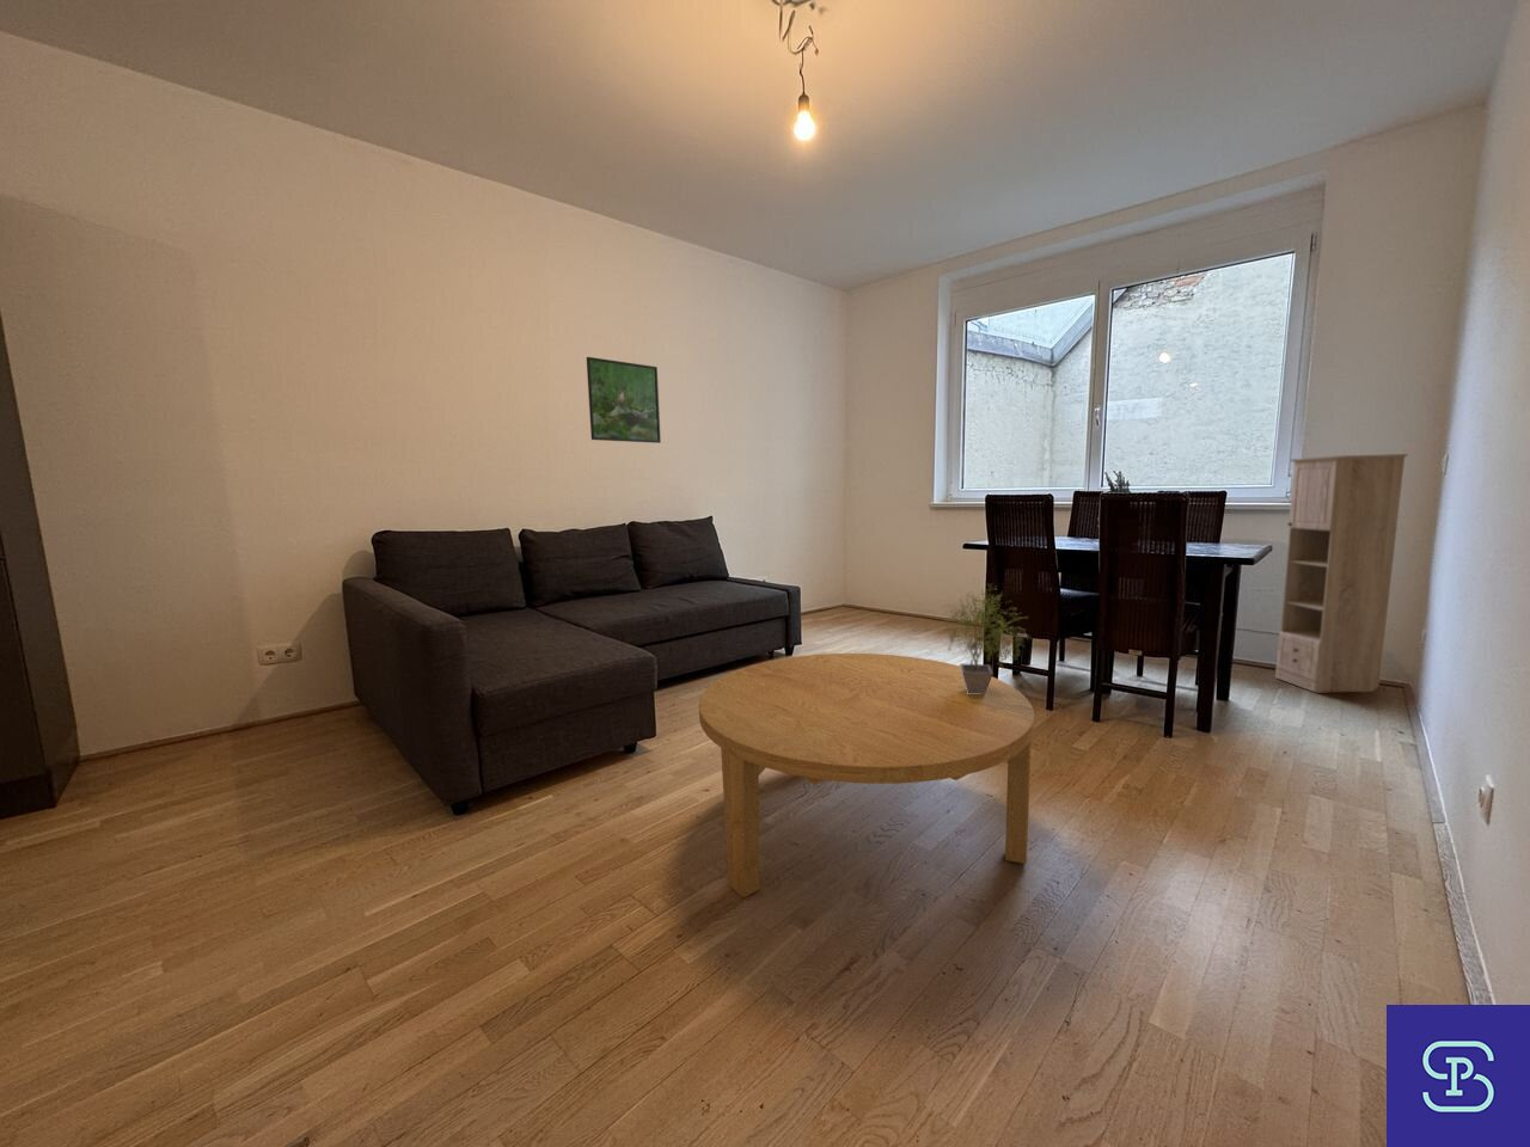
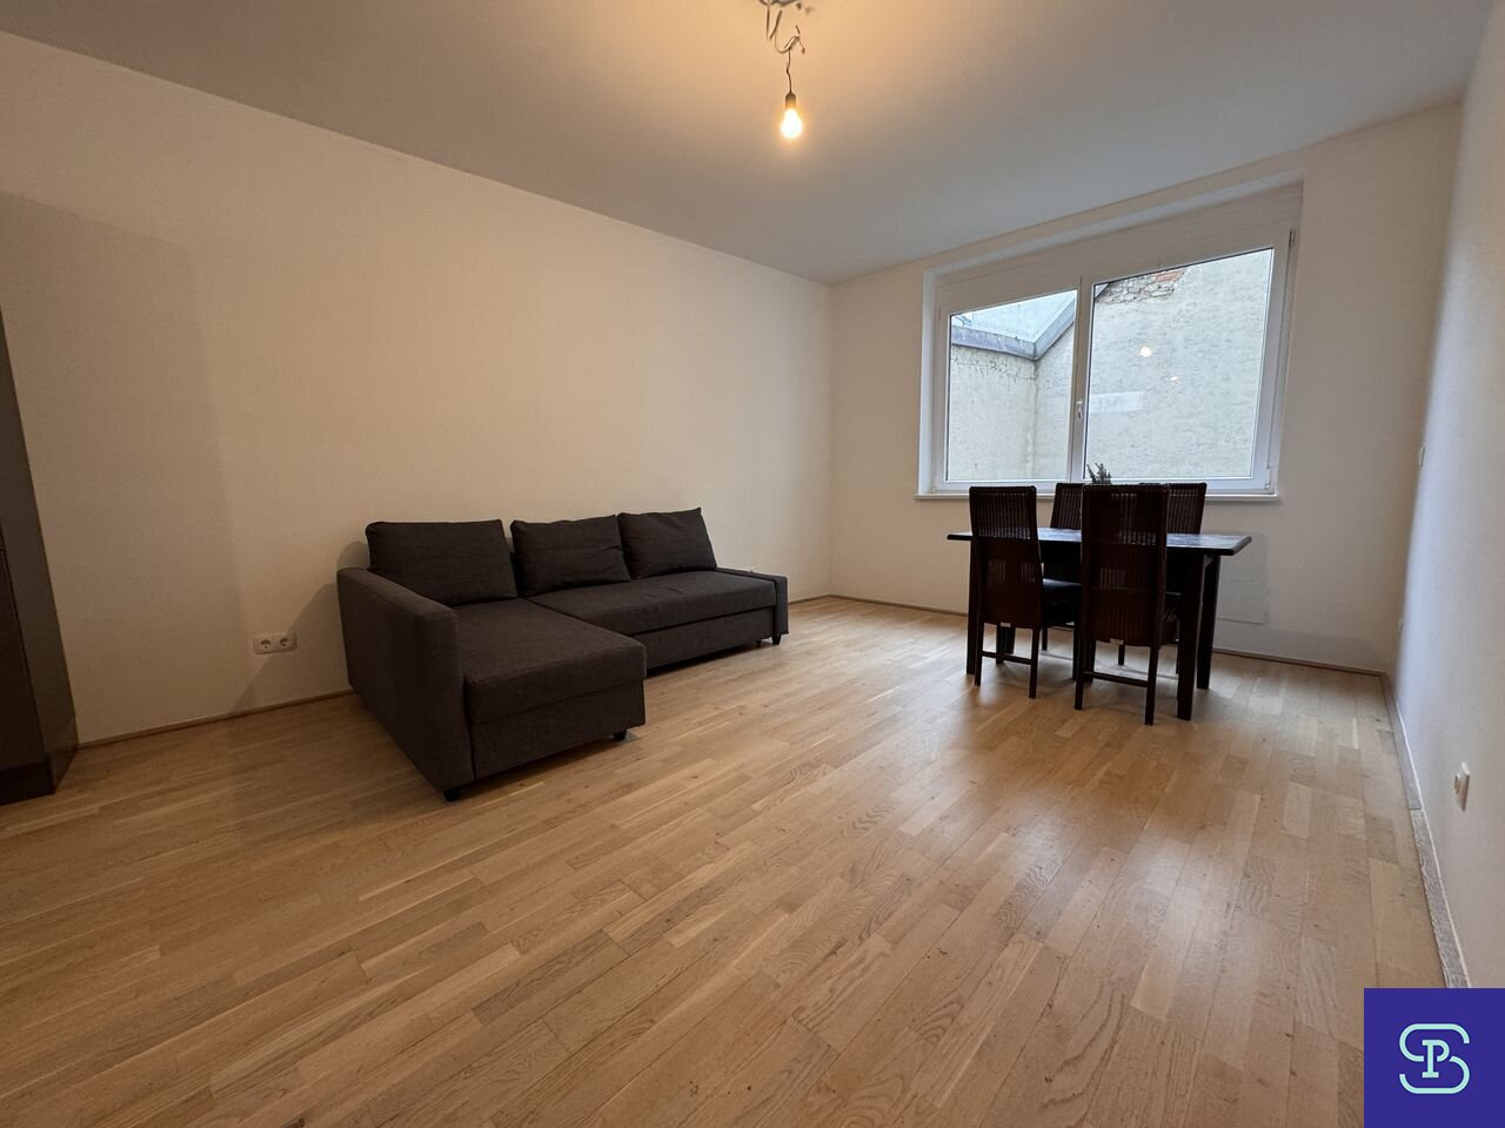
- coffee table [698,652,1035,899]
- potted plant [936,583,1032,694]
- storage cabinet [1275,453,1410,694]
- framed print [585,357,663,445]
